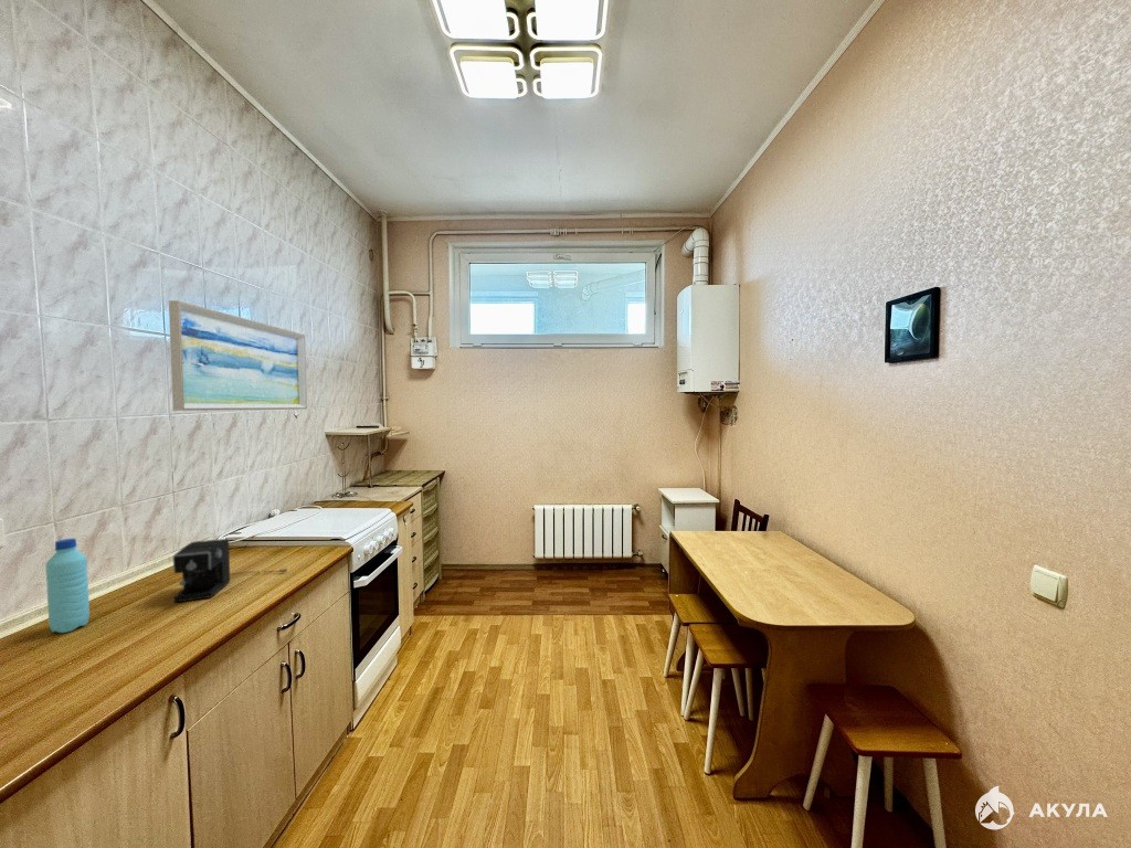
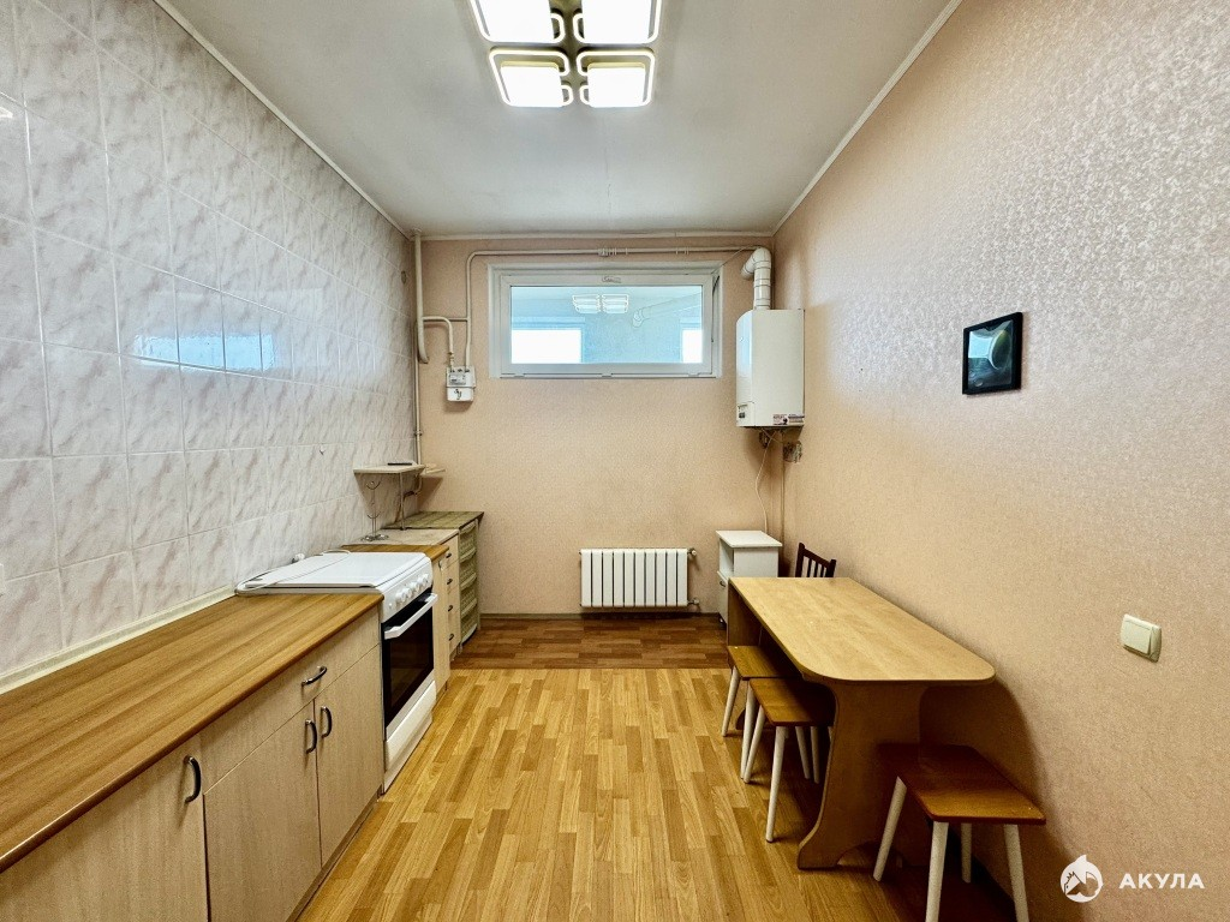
- wall art [168,299,308,412]
- water bottle [44,538,91,634]
- coffee maker [172,538,288,603]
